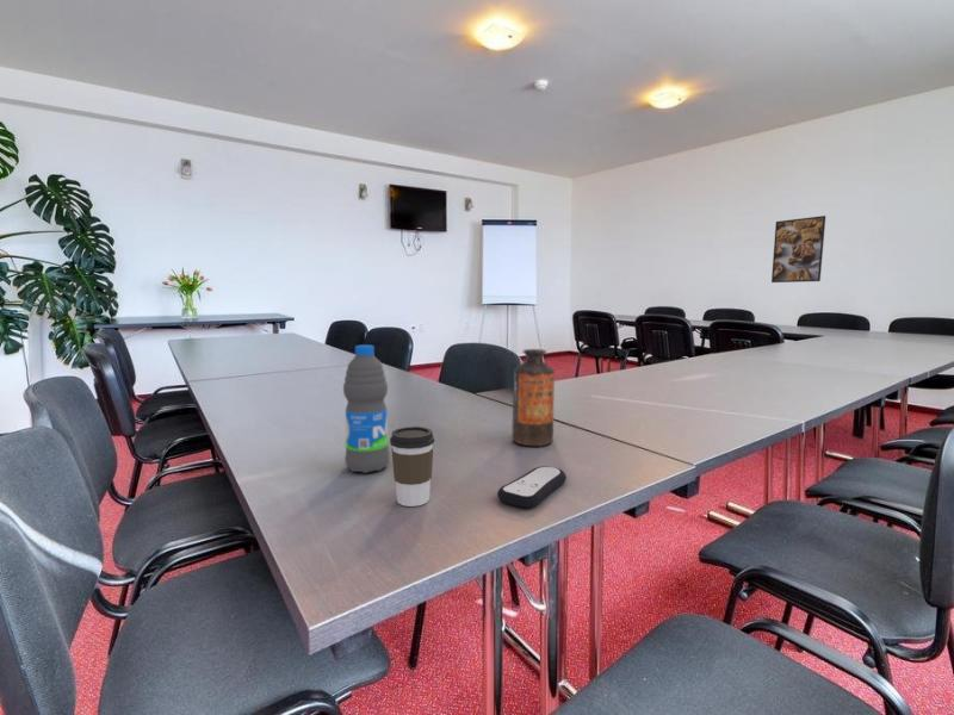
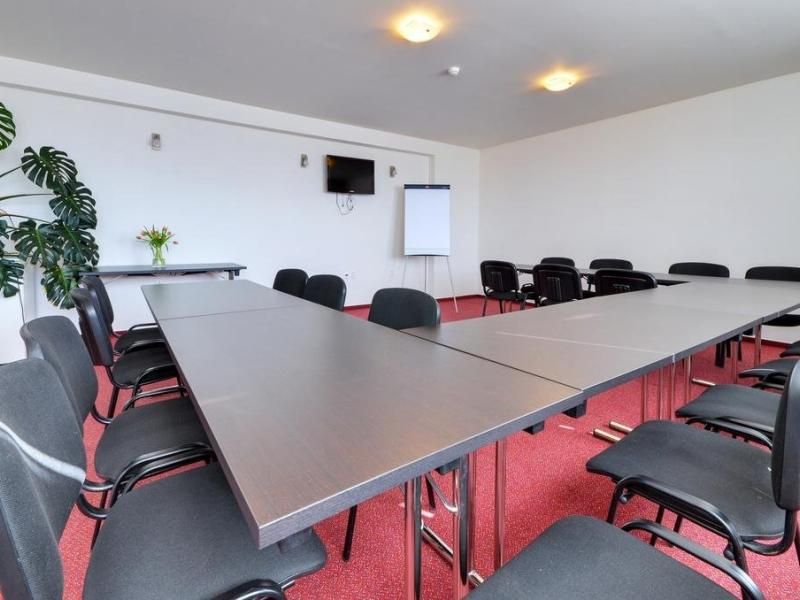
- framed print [770,214,826,284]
- water bottle [342,344,391,474]
- remote control [496,465,568,509]
- bottle [510,348,556,447]
- coffee cup [389,425,435,508]
